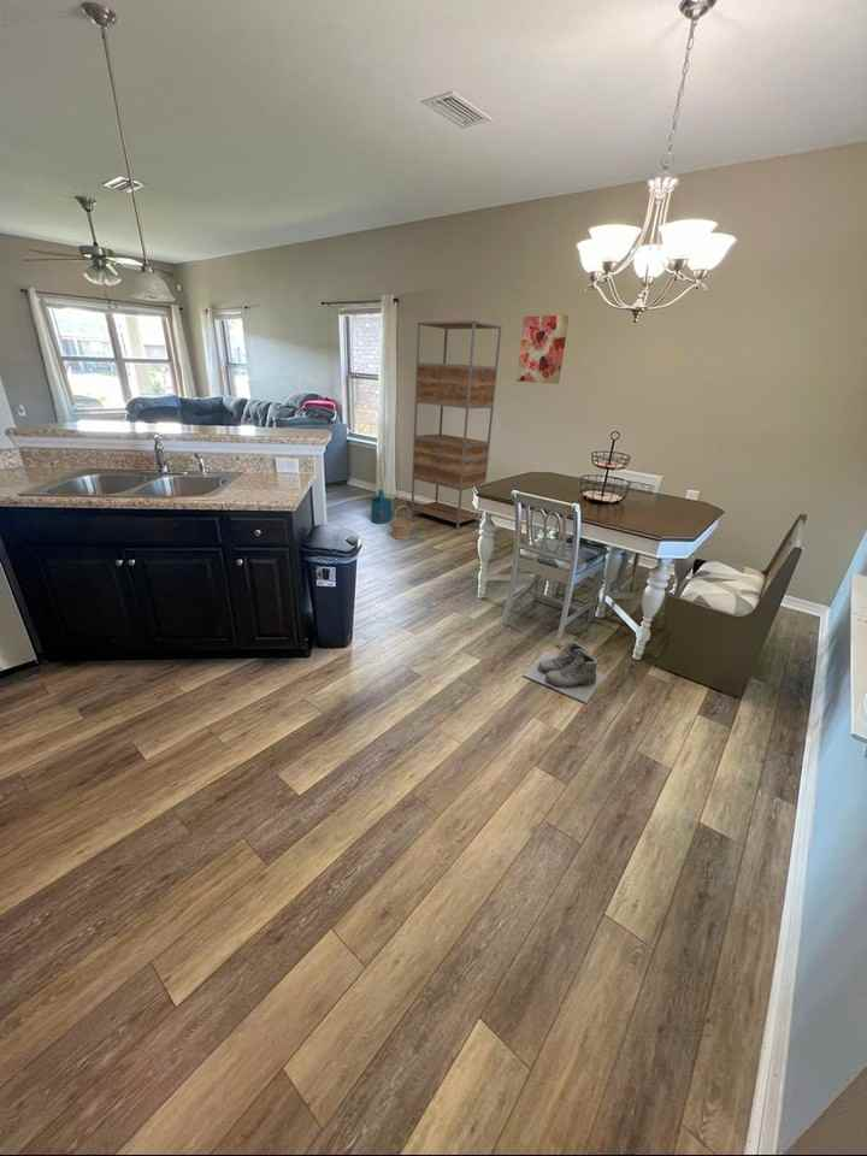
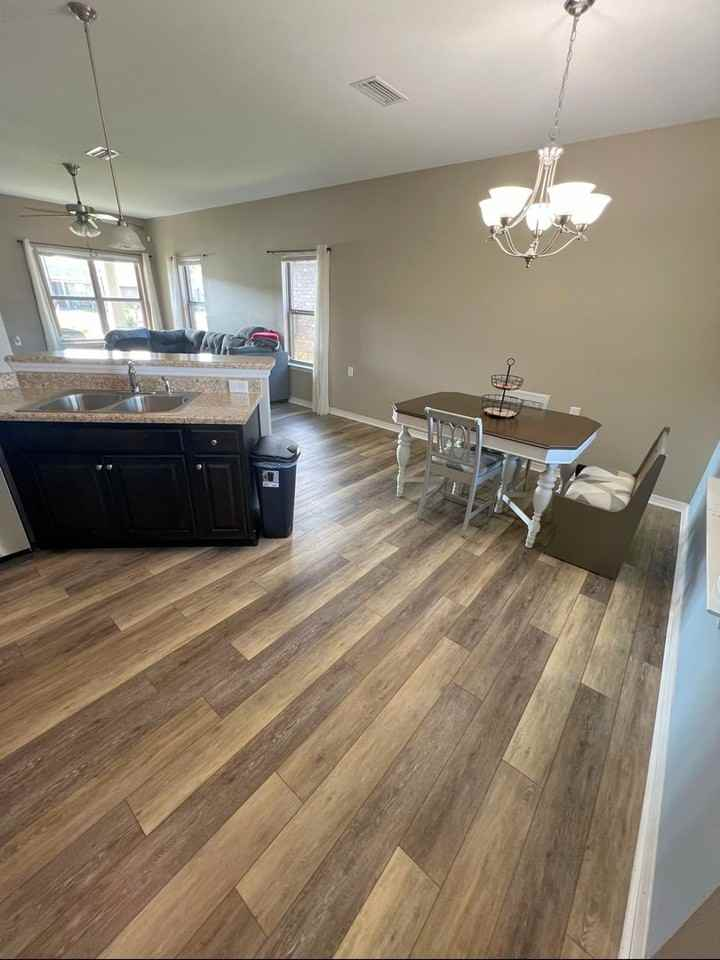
- watering can [370,489,407,525]
- basket [390,505,414,541]
- boots [521,641,606,704]
- shelving unit [411,319,503,531]
- wall art [515,314,571,385]
